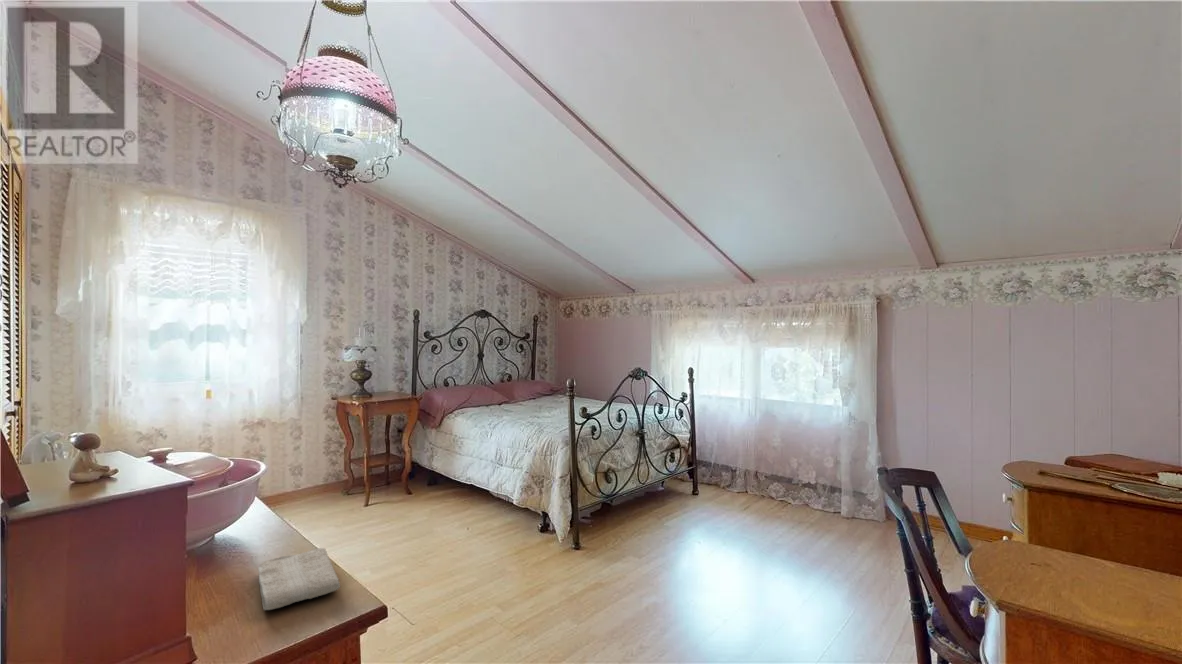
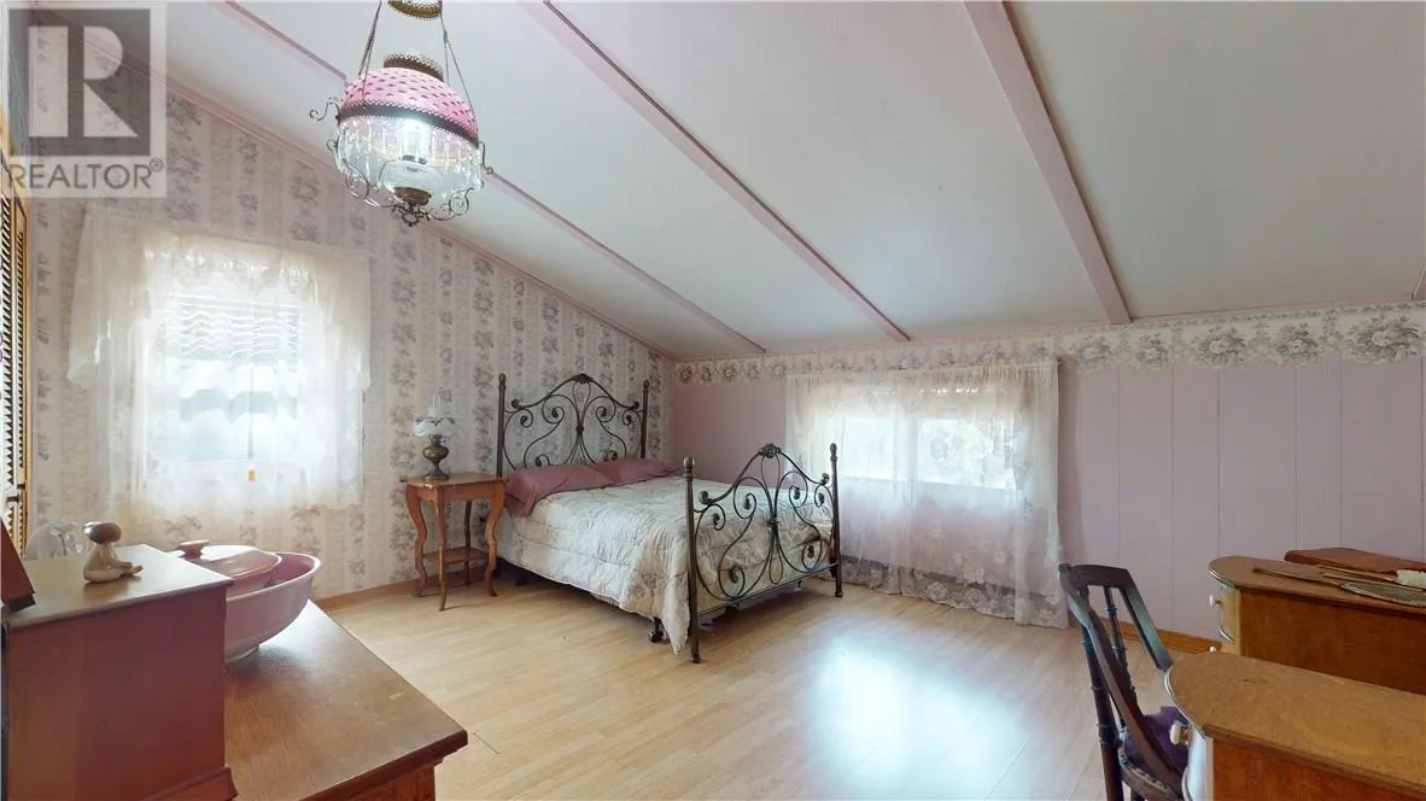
- washcloth [257,547,341,611]
